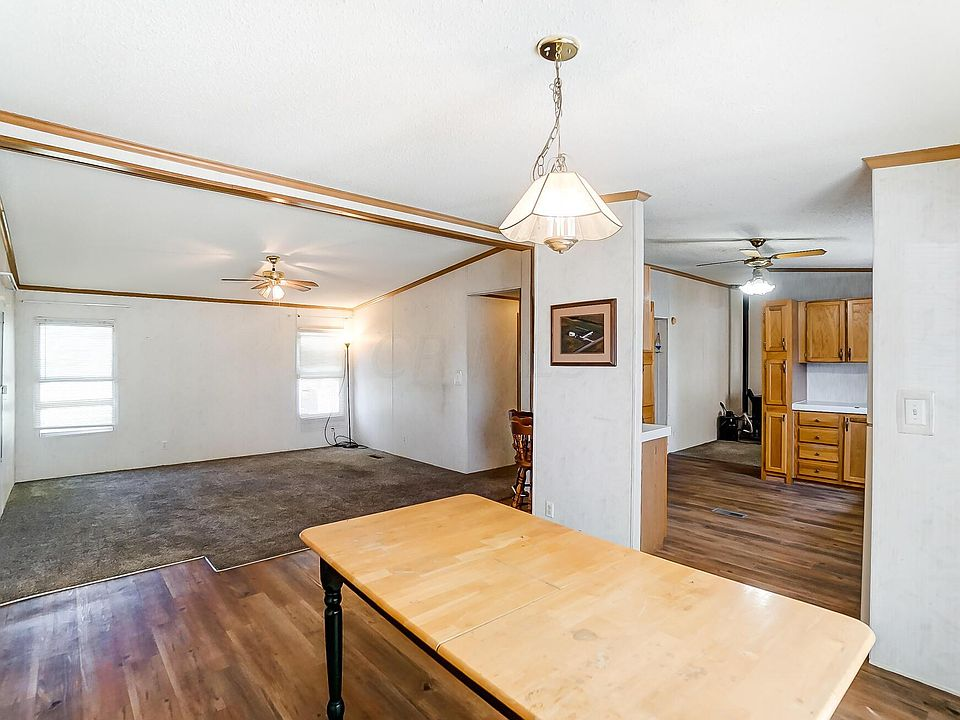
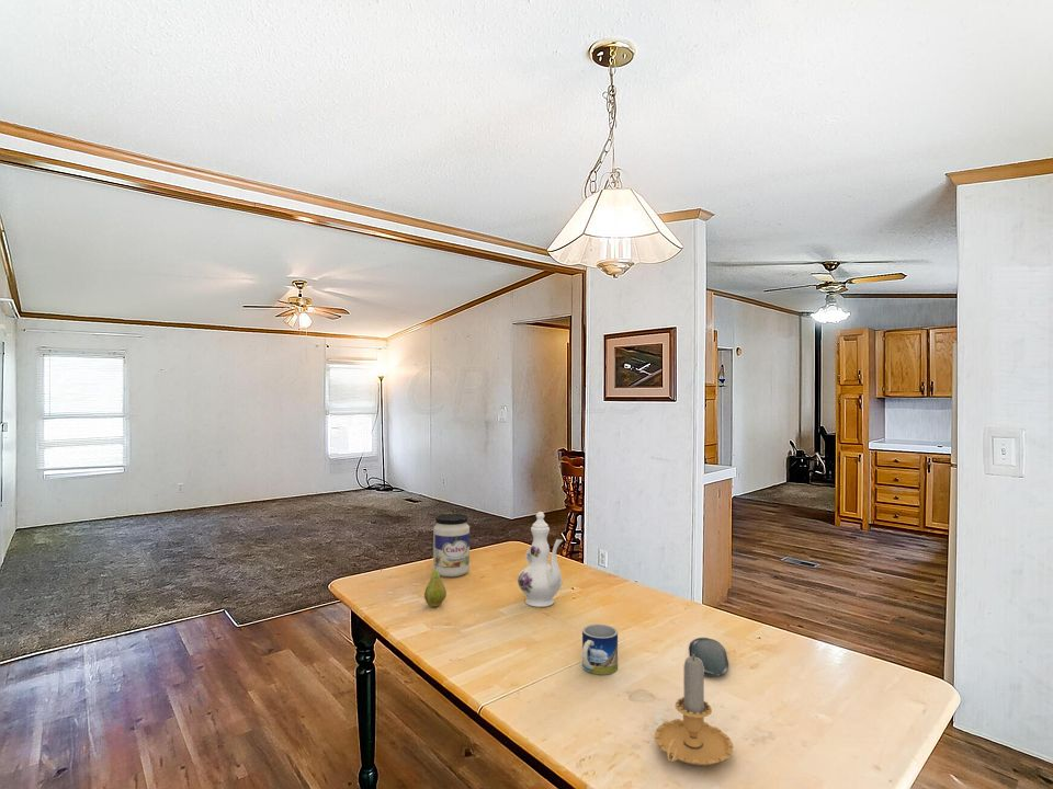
+ mug [581,624,619,676]
+ candle [654,654,734,767]
+ jar [432,513,471,578]
+ chinaware [517,511,564,608]
+ fruit [423,564,448,607]
+ oval tray [688,637,729,677]
